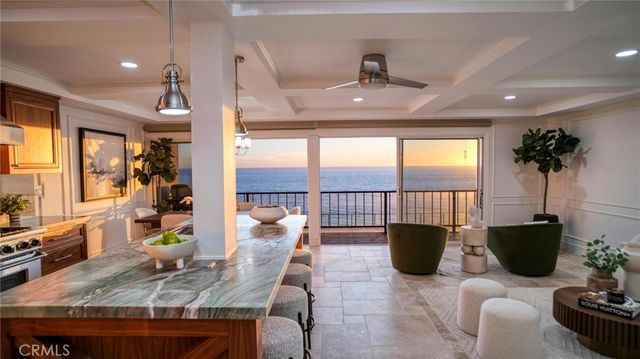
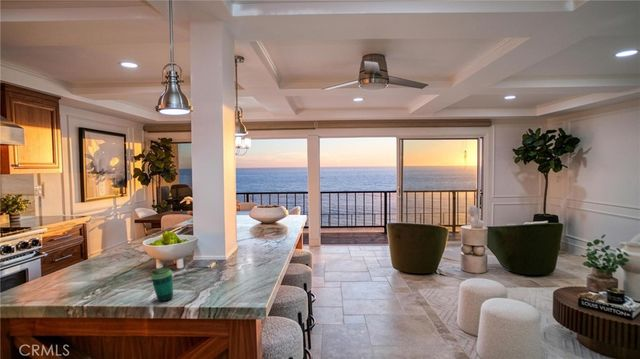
+ cup [150,267,174,302]
